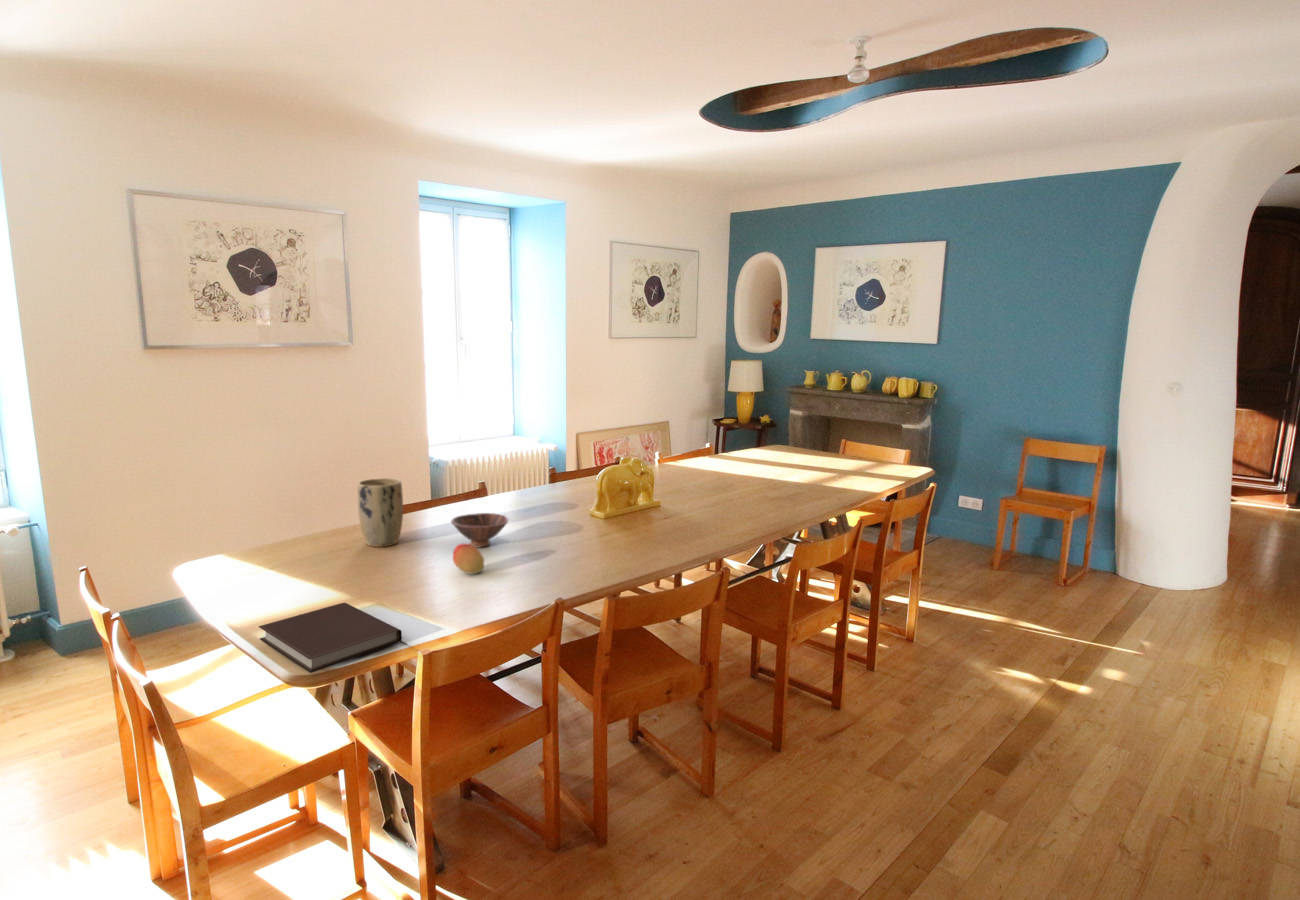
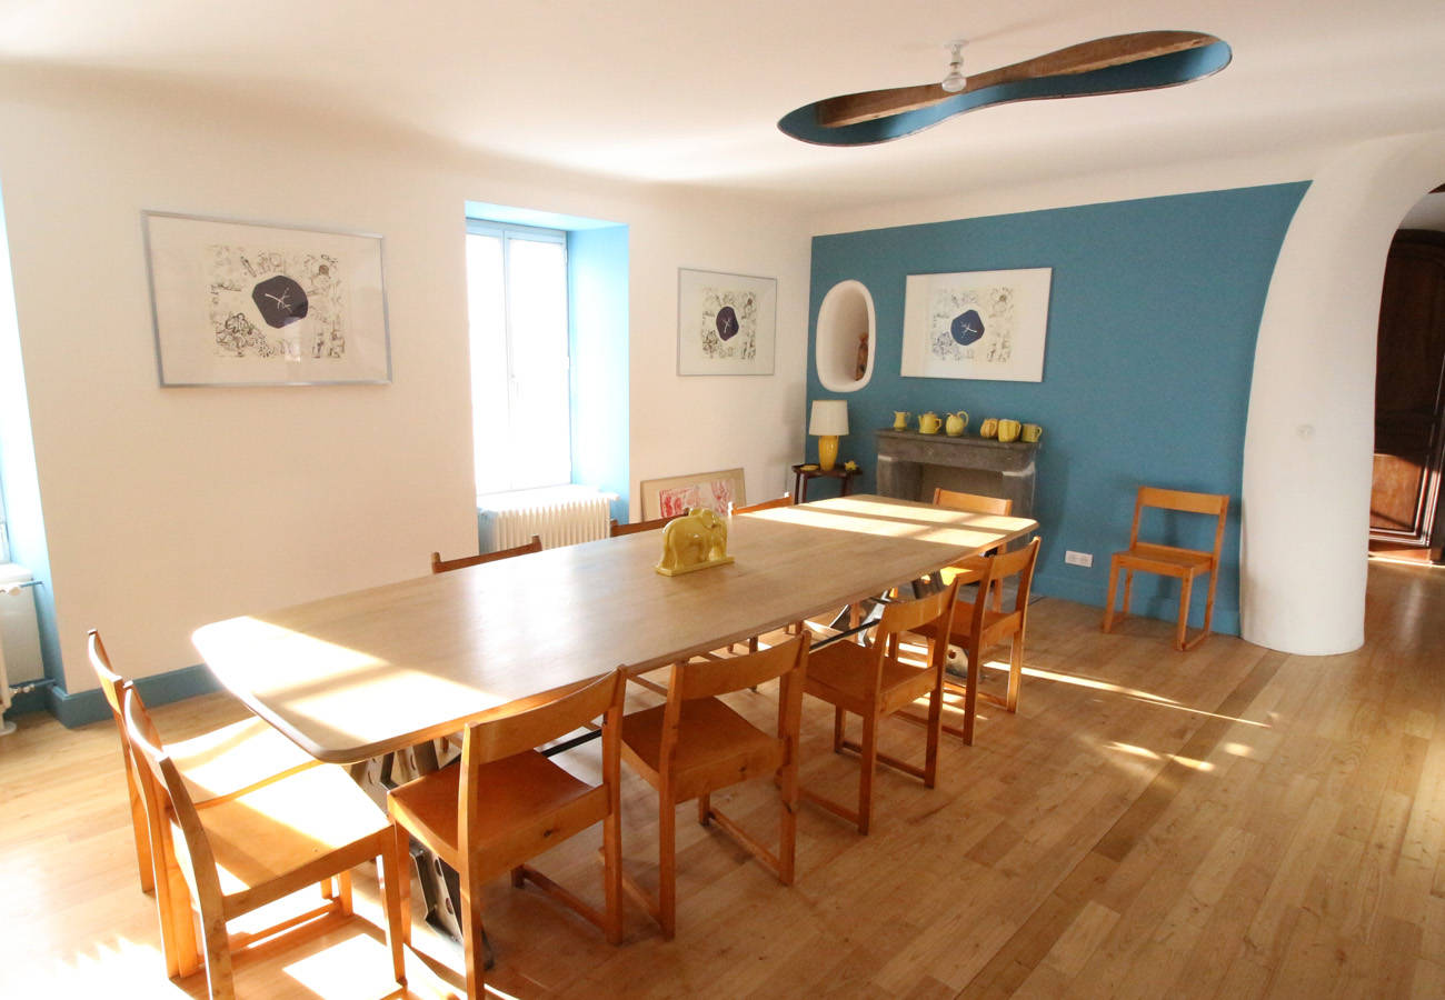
- bowl [450,512,509,549]
- notebook [257,602,403,674]
- fruit [452,542,485,575]
- plant pot [356,477,404,548]
